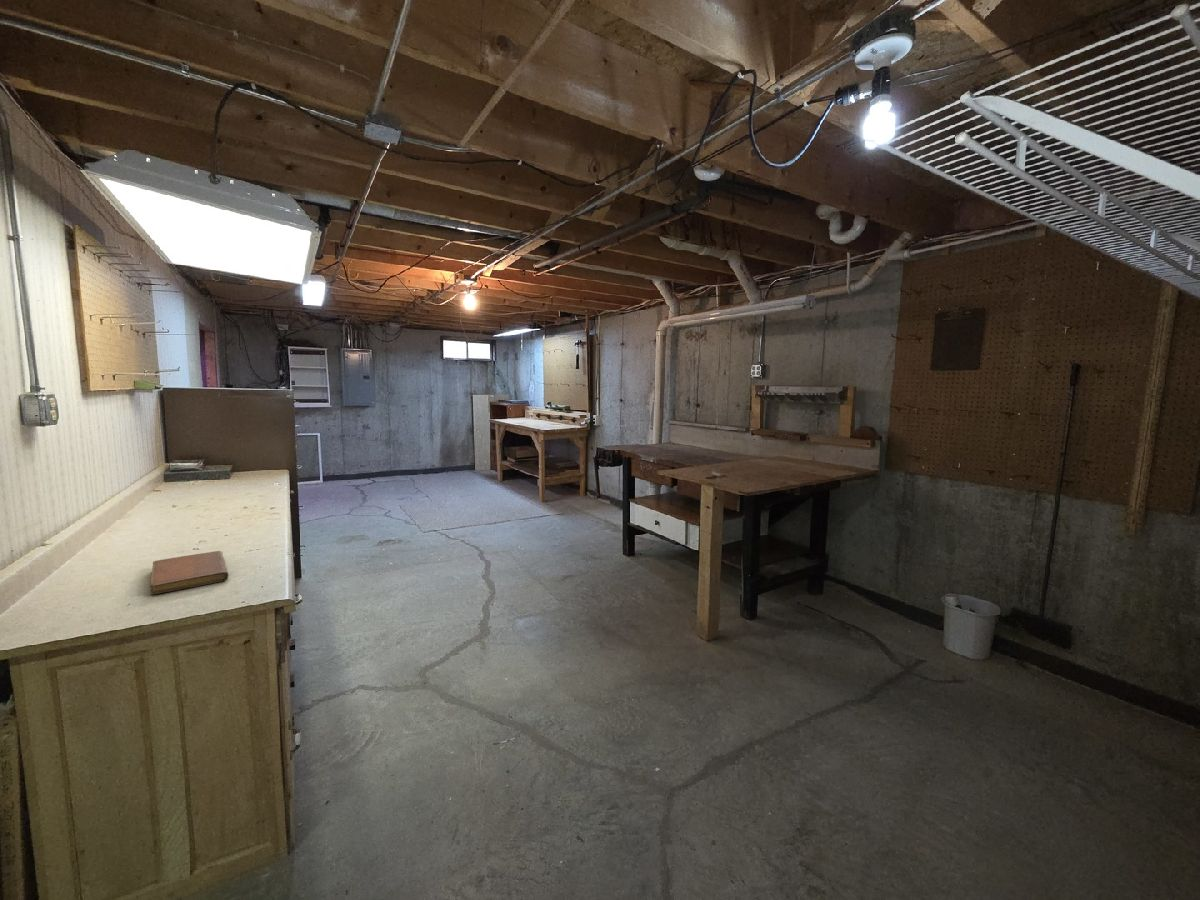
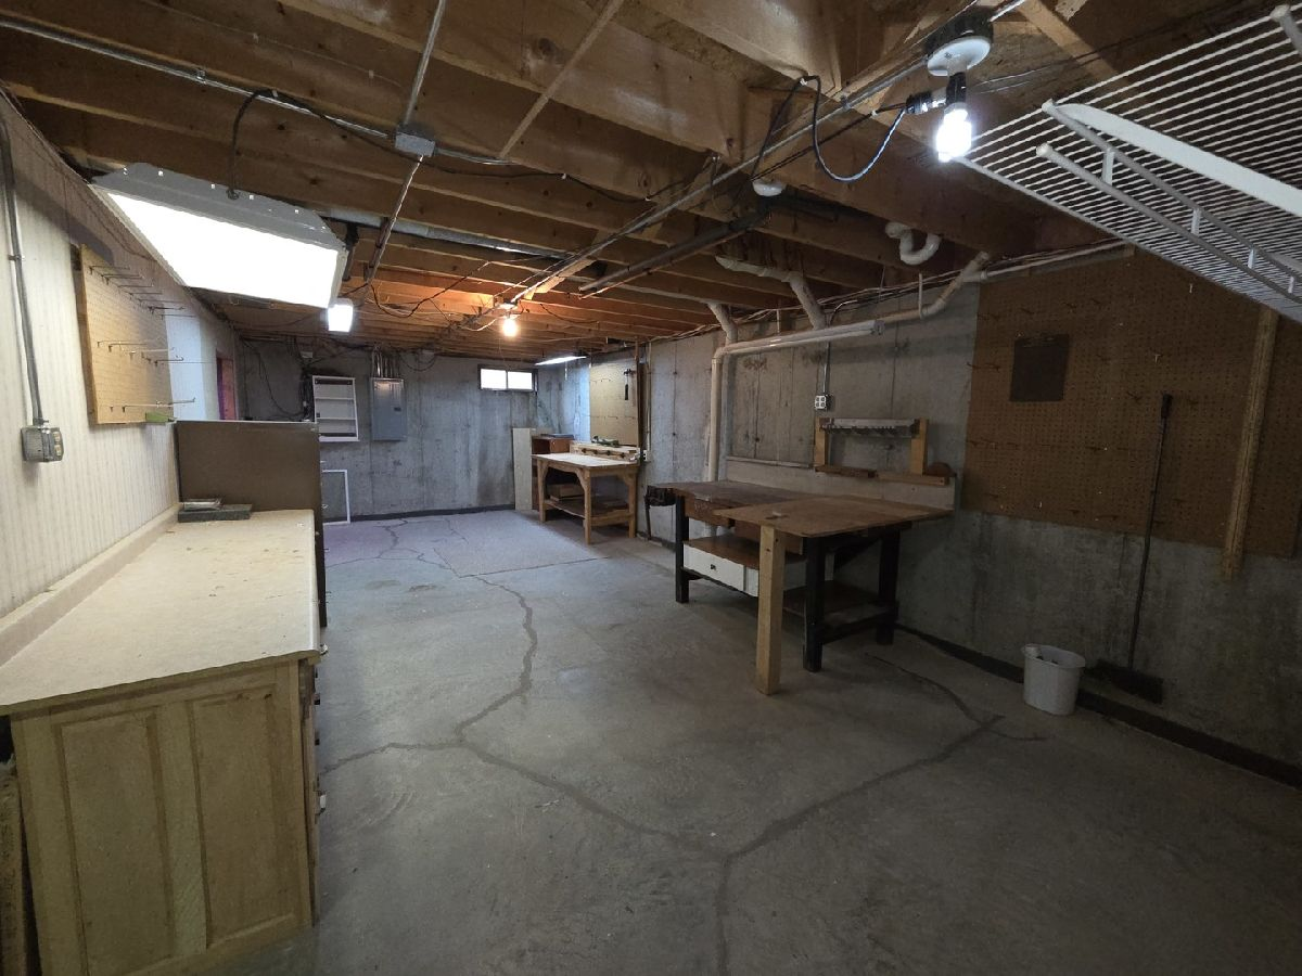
- notebook [149,550,229,596]
